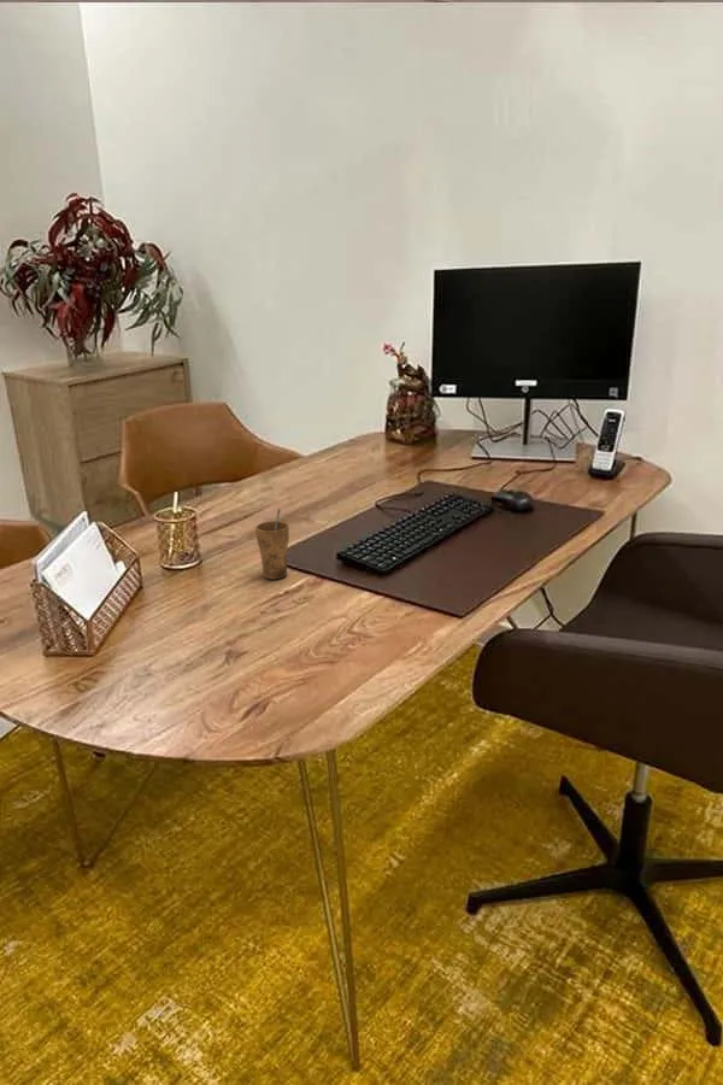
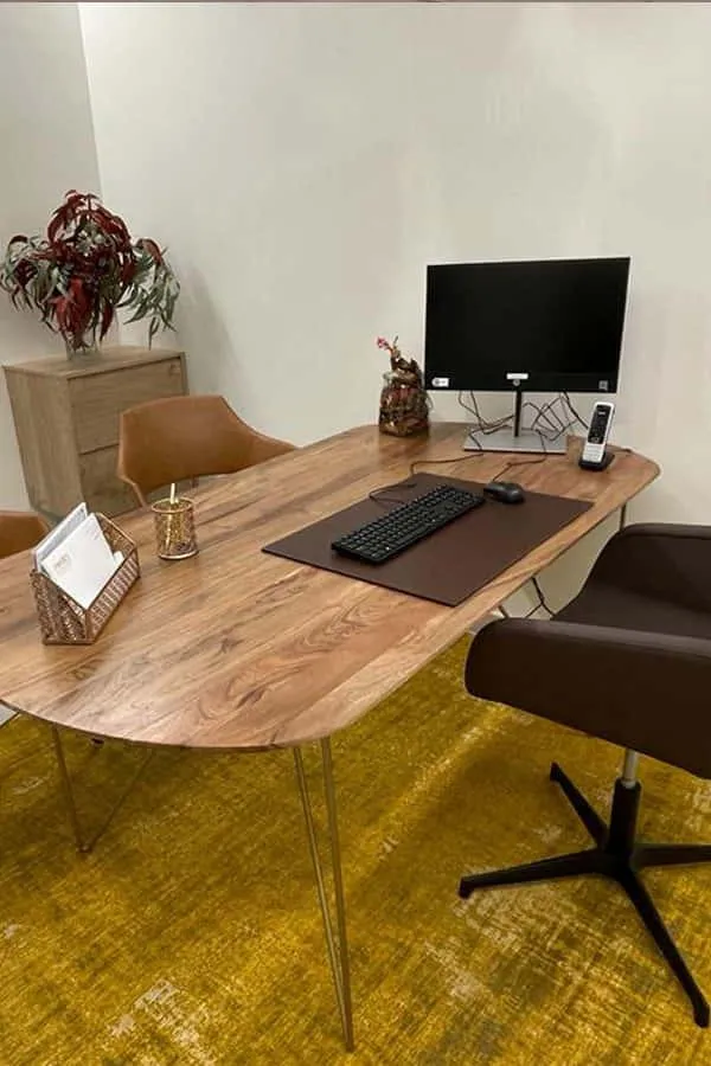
- cup [254,508,290,580]
